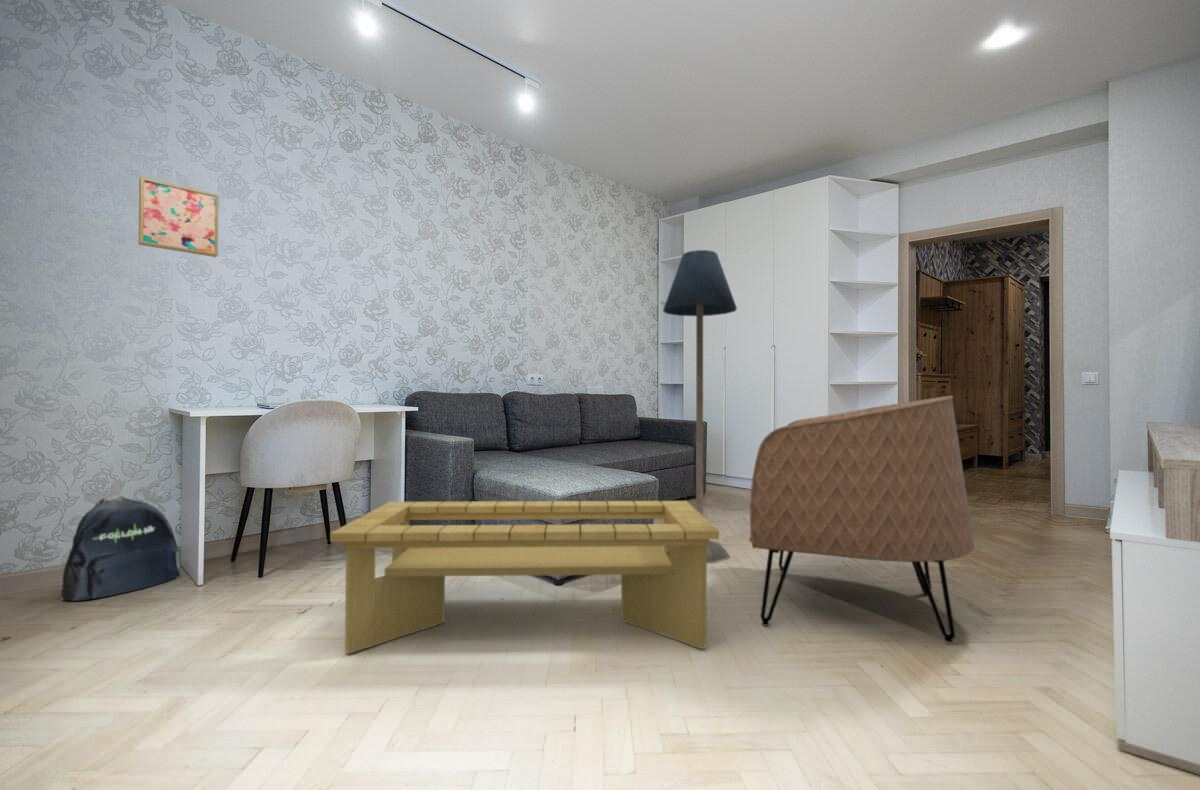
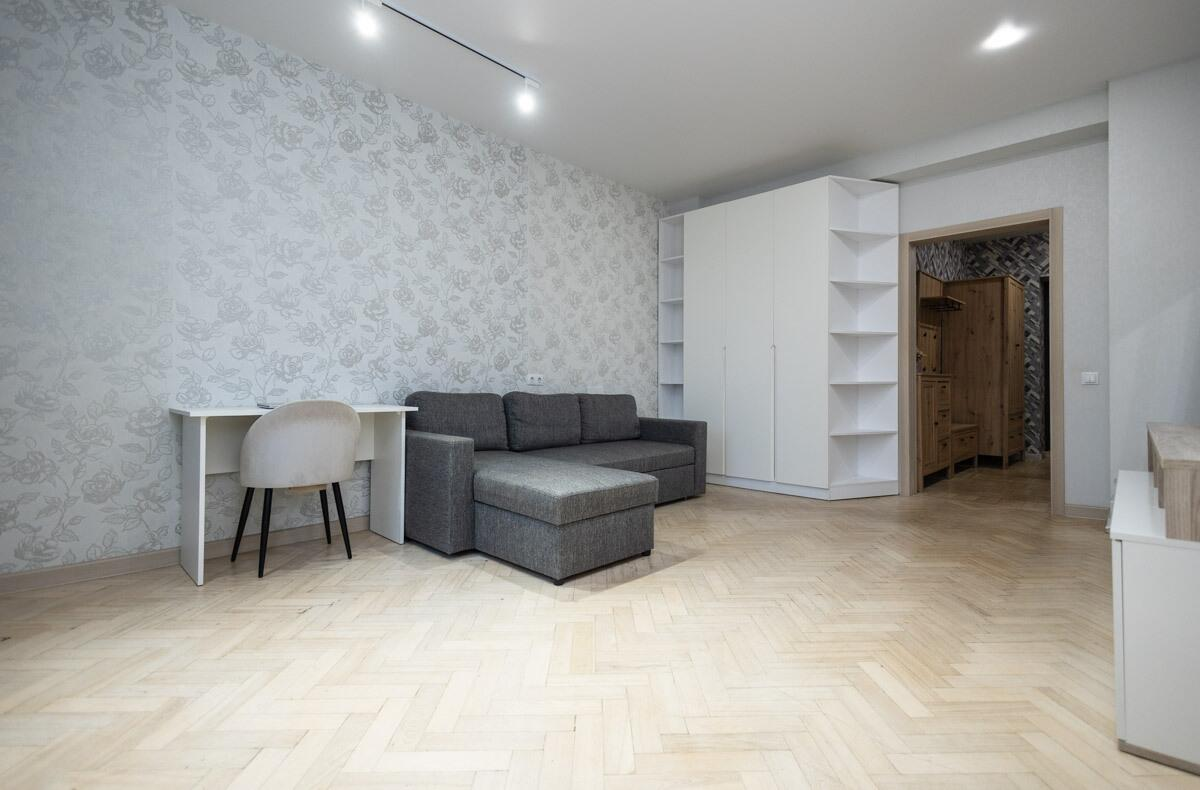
- floor lamp [662,249,738,562]
- wall art [137,176,219,258]
- armchair [748,395,975,644]
- backpack [60,495,181,602]
- coffee table [329,500,720,655]
